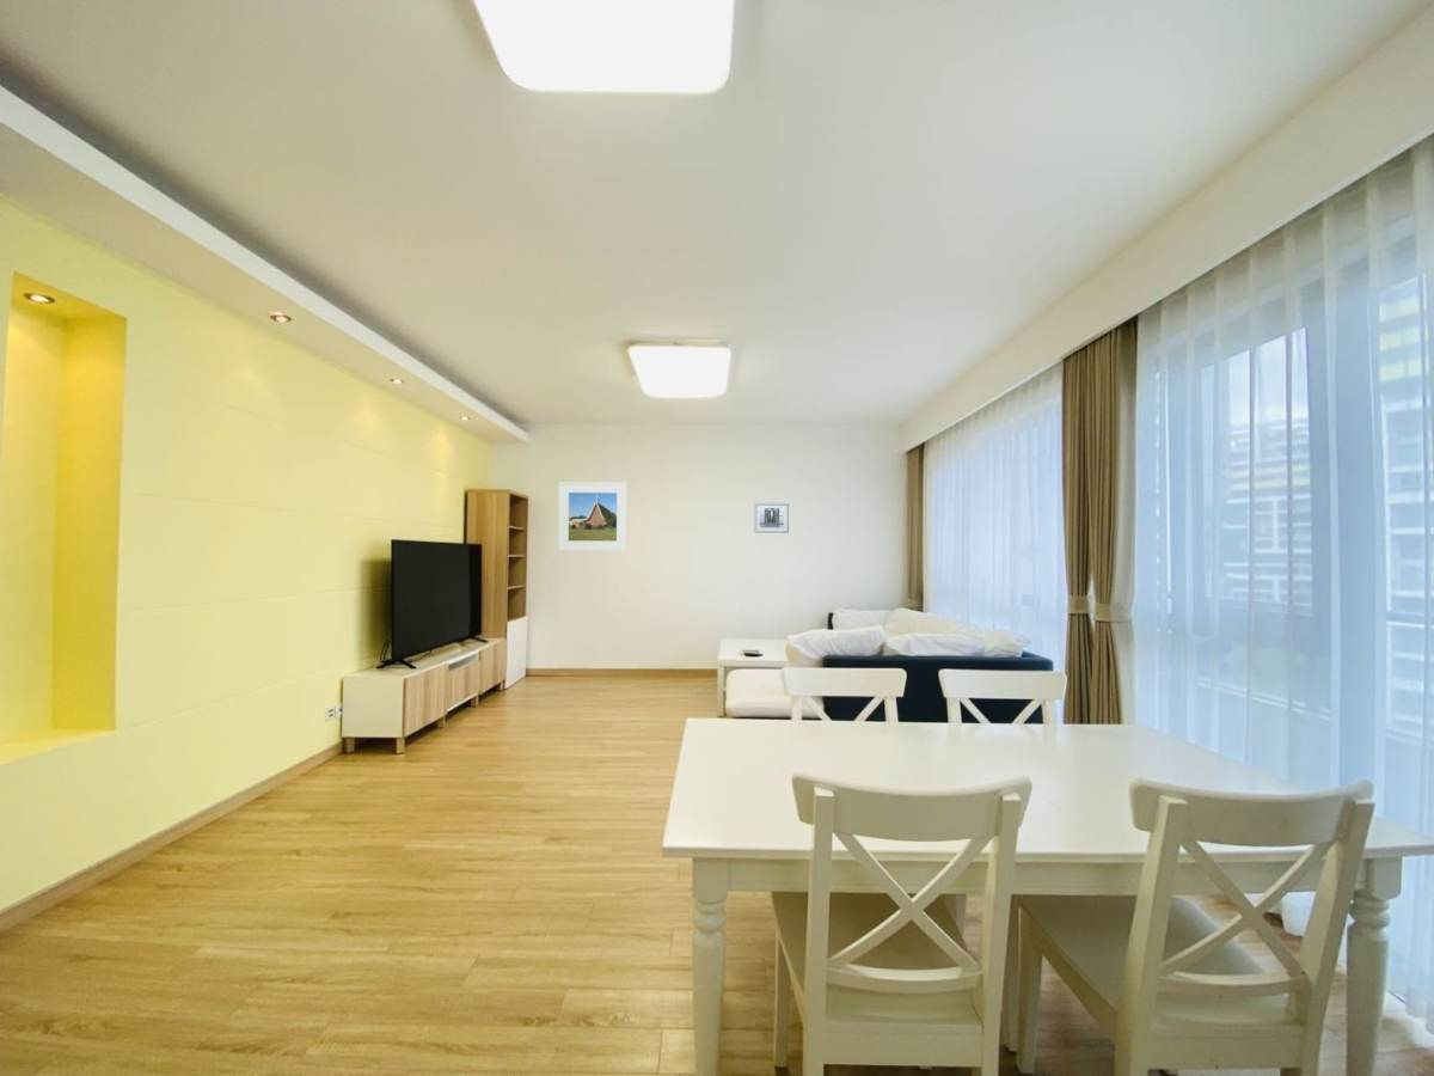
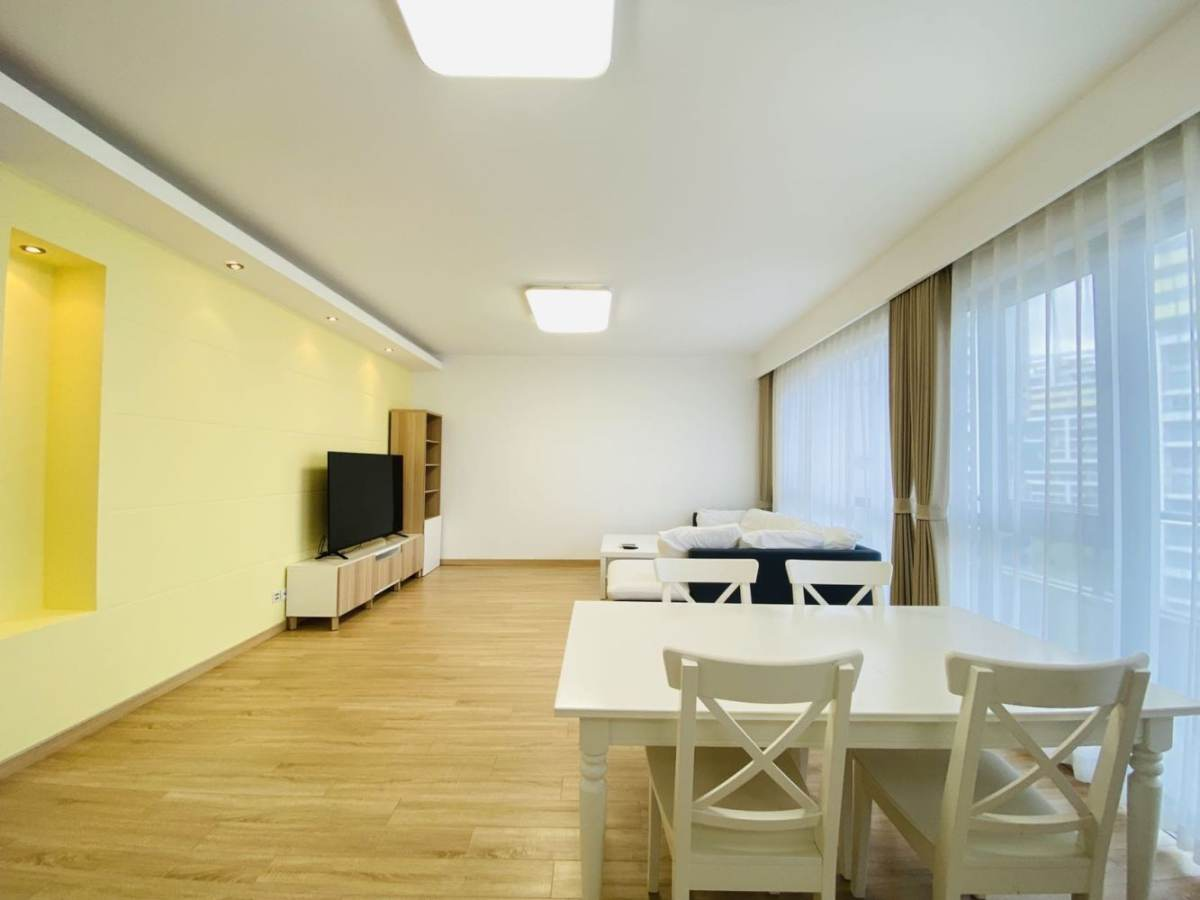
- wall art [753,502,790,534]
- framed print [557,482,629,552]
